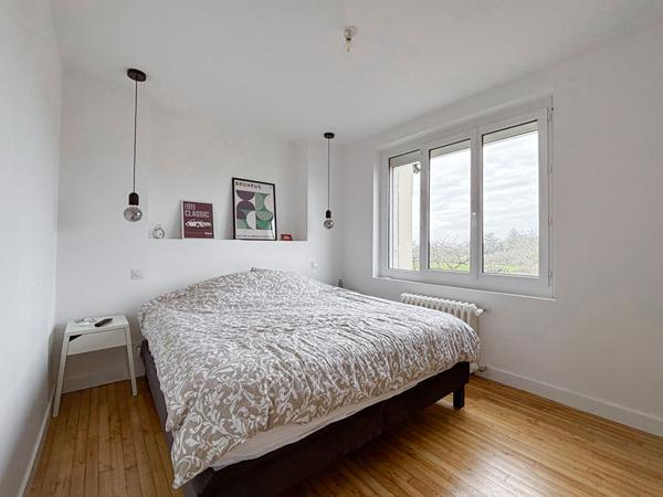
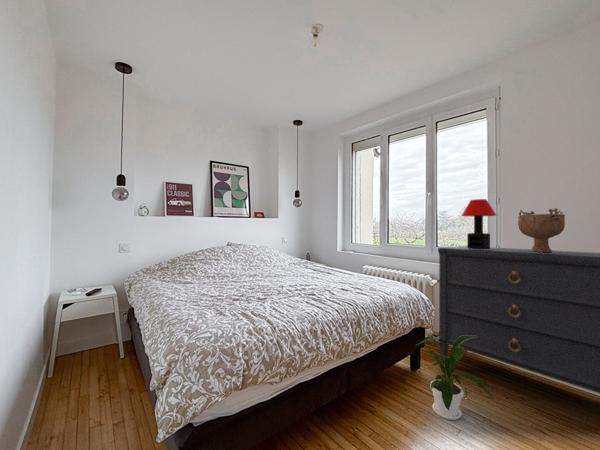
+ house plant [414,335,495,421]
+ decorative bowl [517,207,566,253]
+ table lamp [461,198,497,249]
+ dresser [437,245,600,394]
